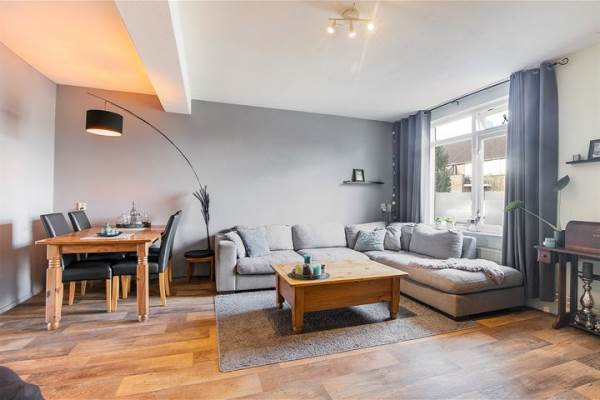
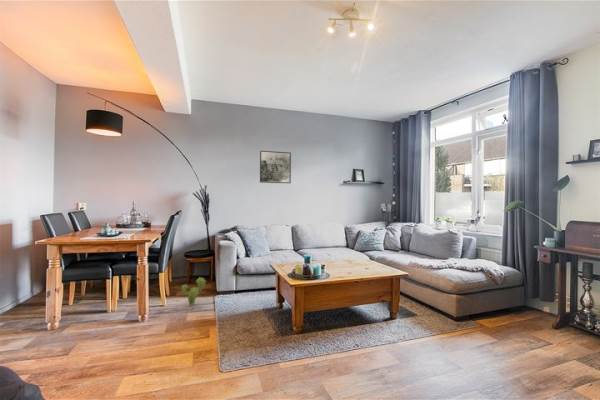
+ decorative plant [180,276,207,307]
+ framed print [259,150,292,184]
